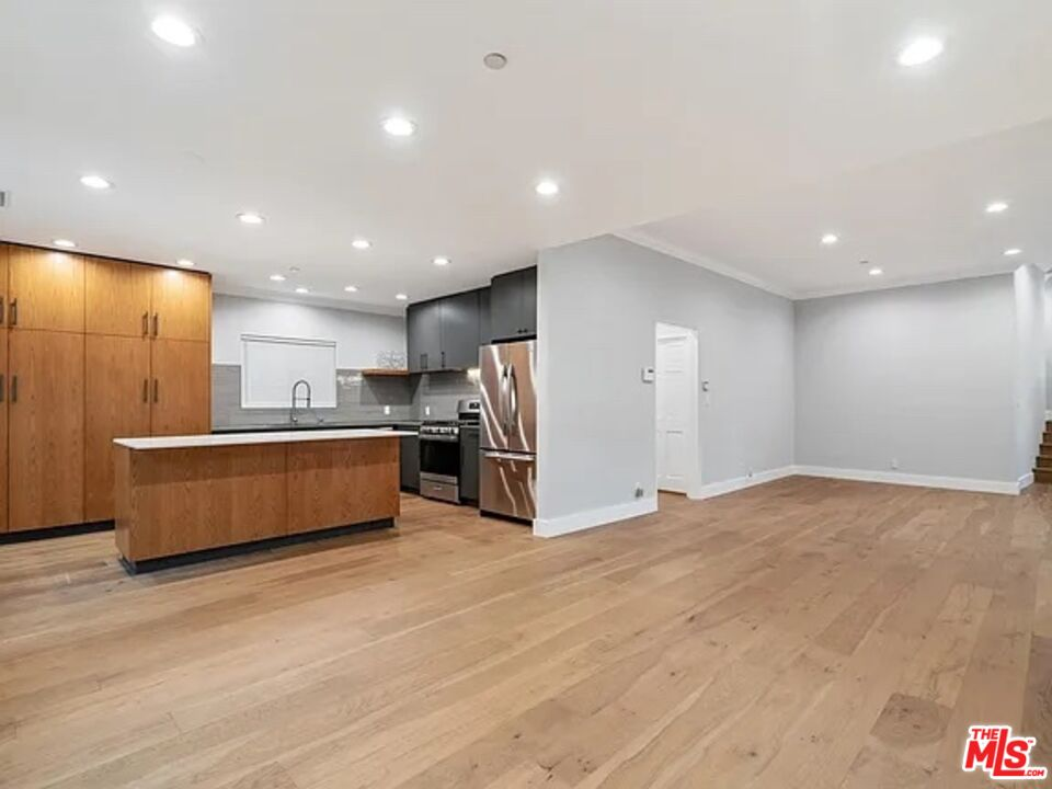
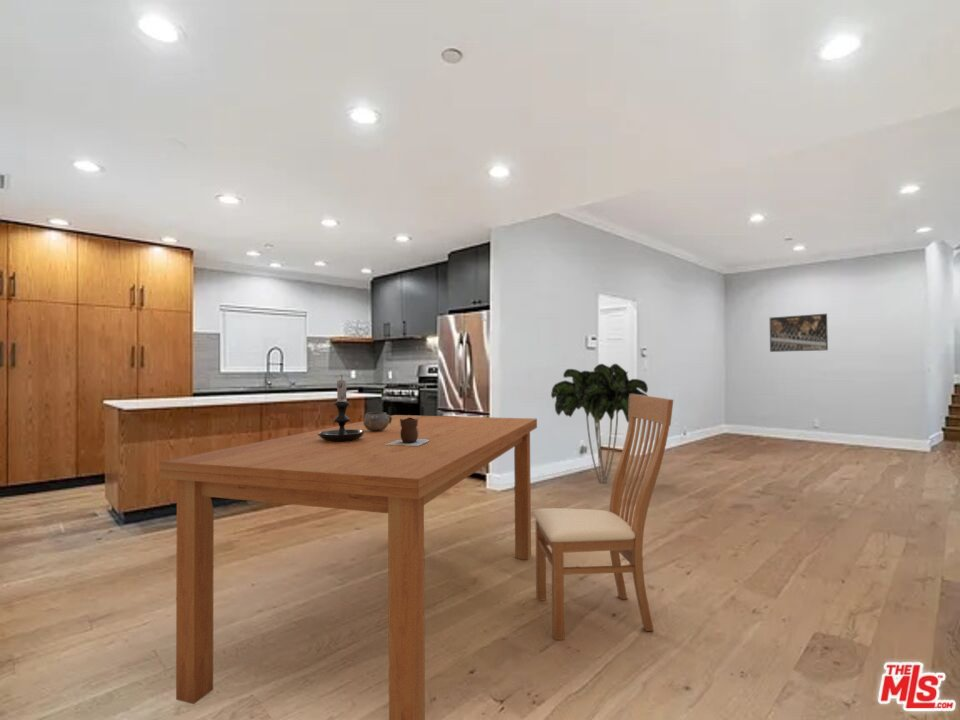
+ vase [385,417,429,446]
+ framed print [769,313,829,353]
+ dining table [158,414,538,720]
+ decorative bowl [362,411,392,431]
+ indoor plant [550,363,649,484]
+ candle holder [318,374,364,442]
+ chair [531,394,674,641]
